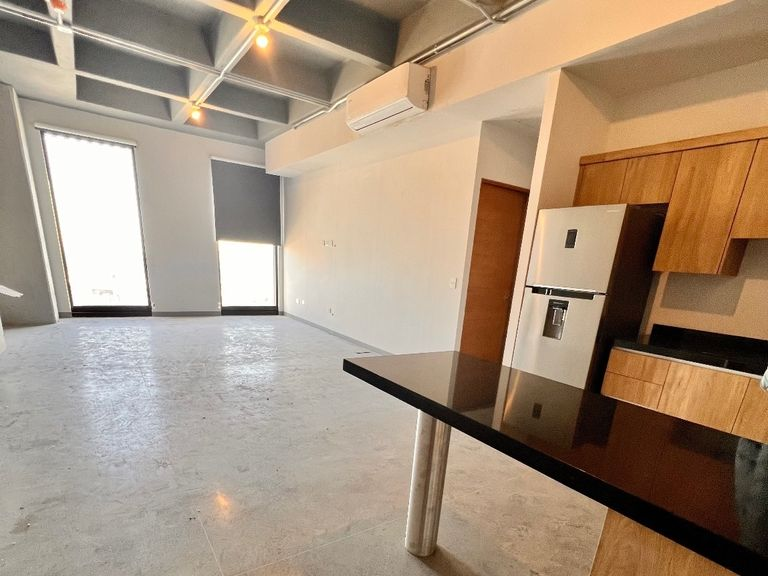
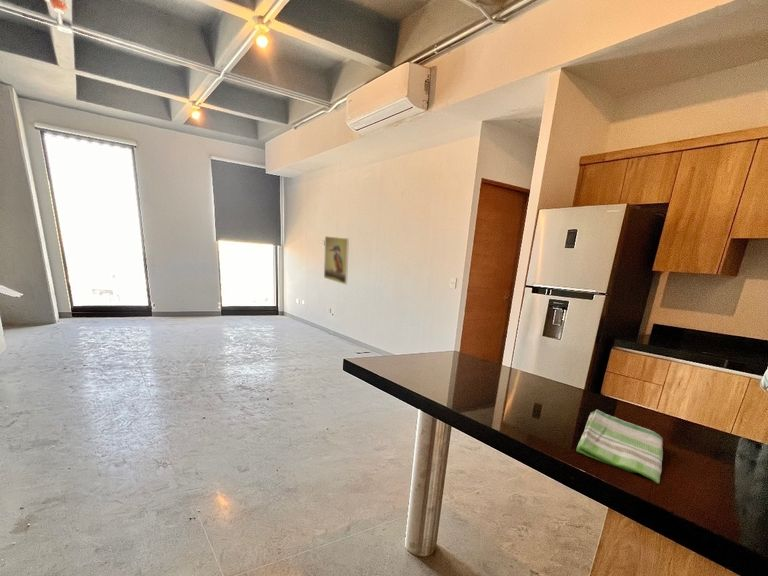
+ dish towel [575,409,664,484]
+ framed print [323,235,350,285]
